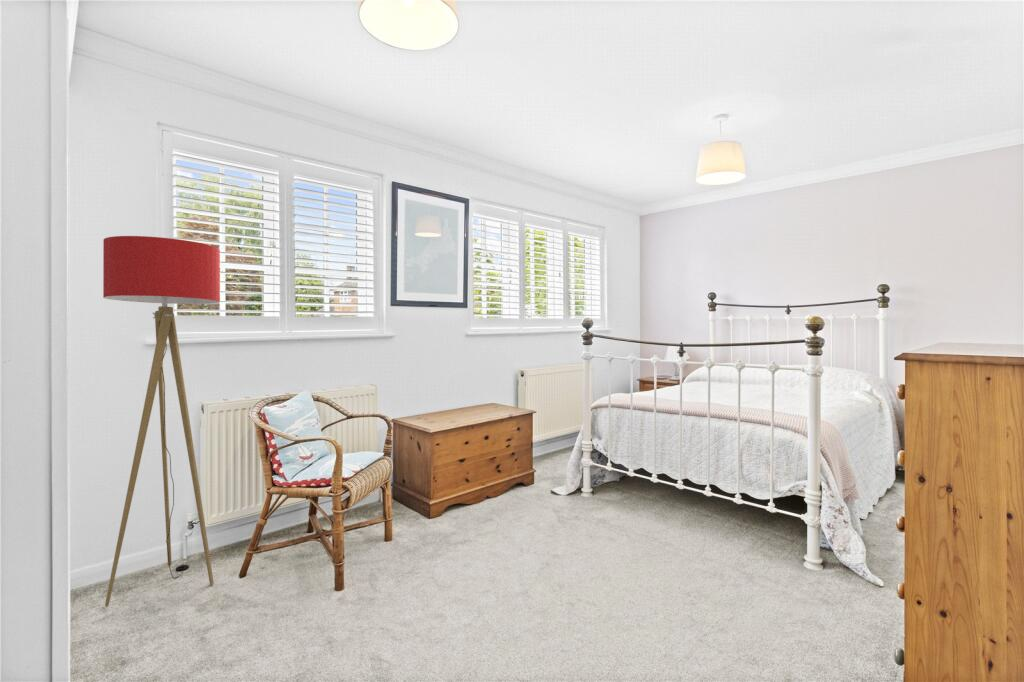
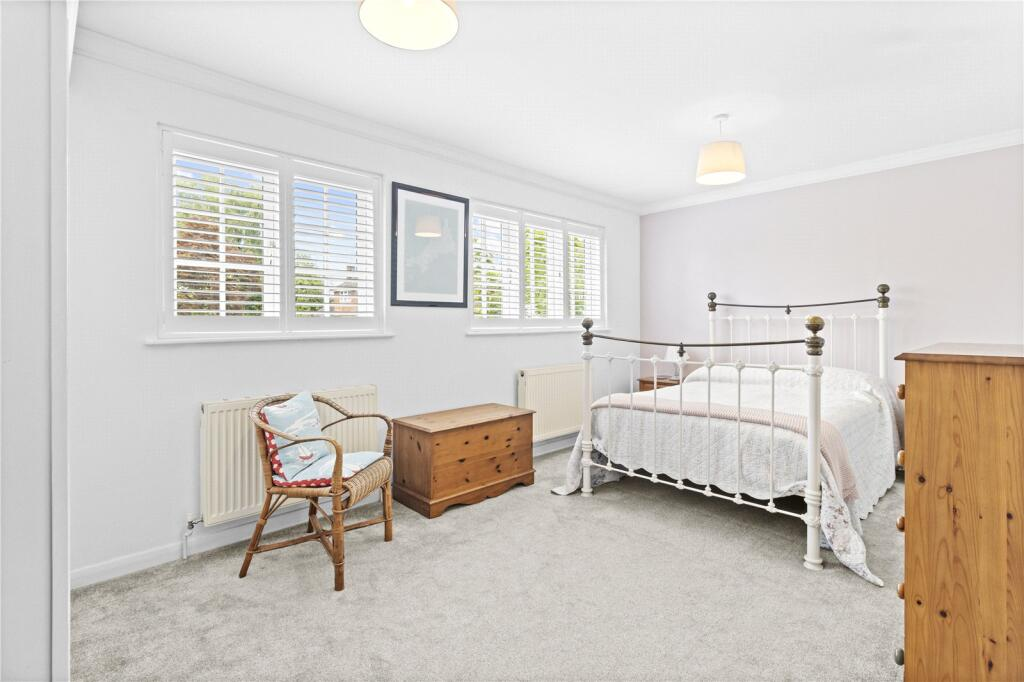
- floor lamp [102,235,221,608]
